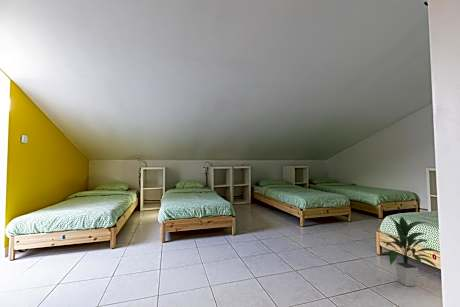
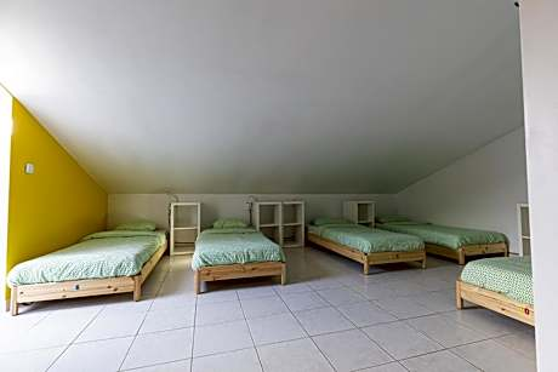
- indoor plant [379,215,440,287]
